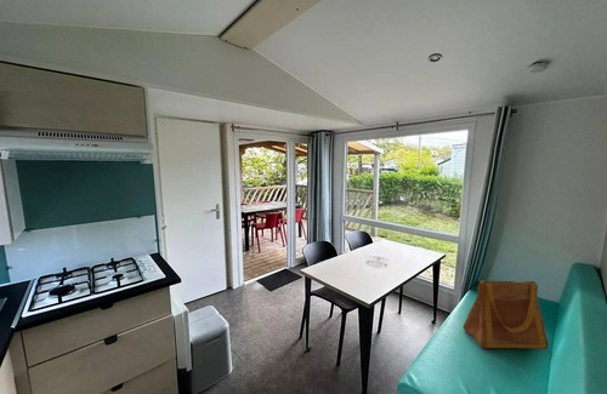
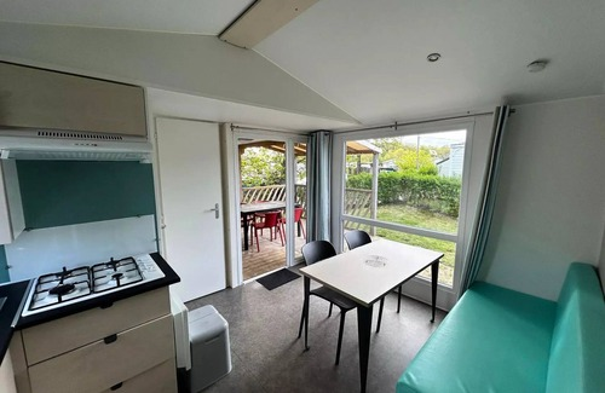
- tote bag [461,280,550,350]
